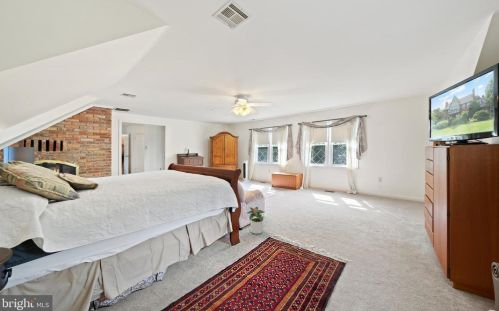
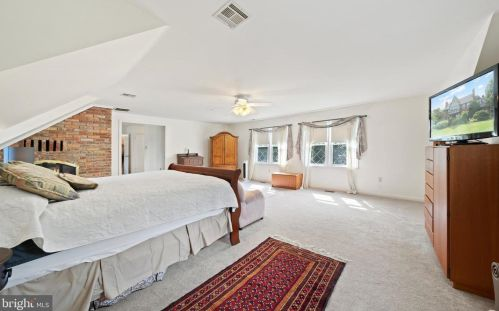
- potted plant [246,206,267,235]
